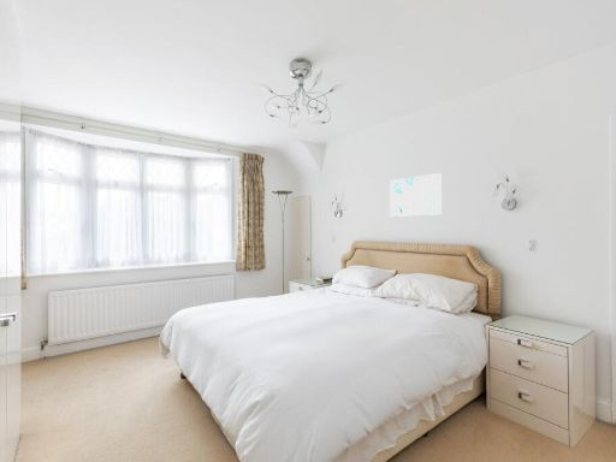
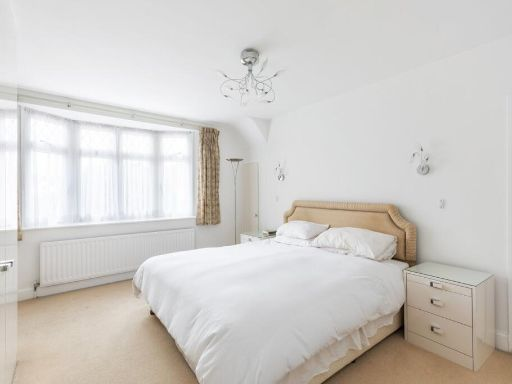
- wall art [389,172,443,218]
